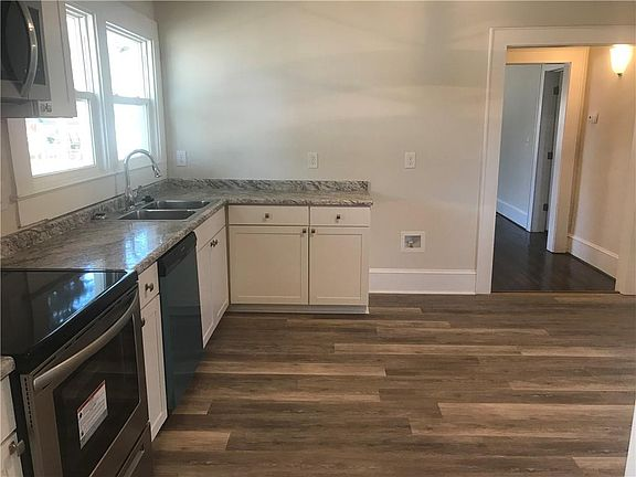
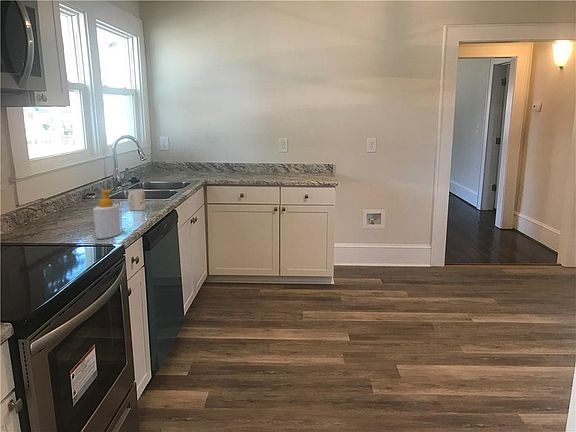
+ soap bottle [92,189,122,240]
+ mug [127,188,147,211]
